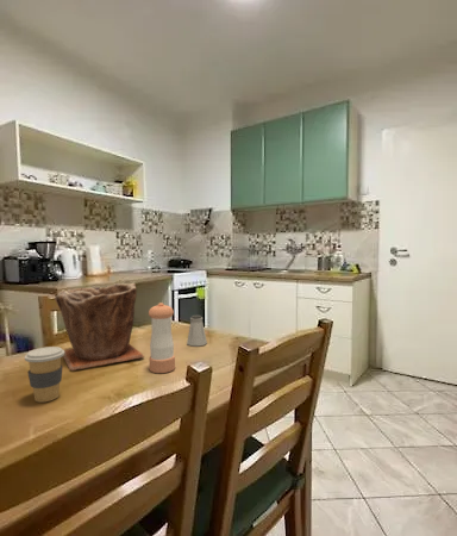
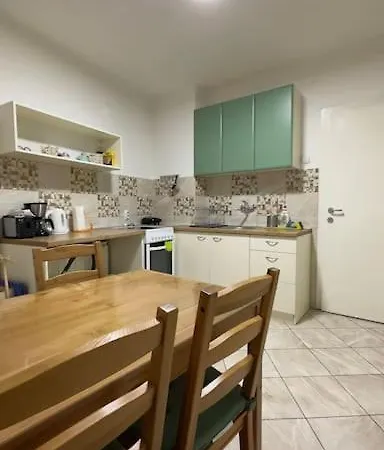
- pepper shaker [148,301,176,374]
- saltshaker [186,314,208,348]
- plant pot [54,282,145,372]
- coffee cup [24,345,64,404]
